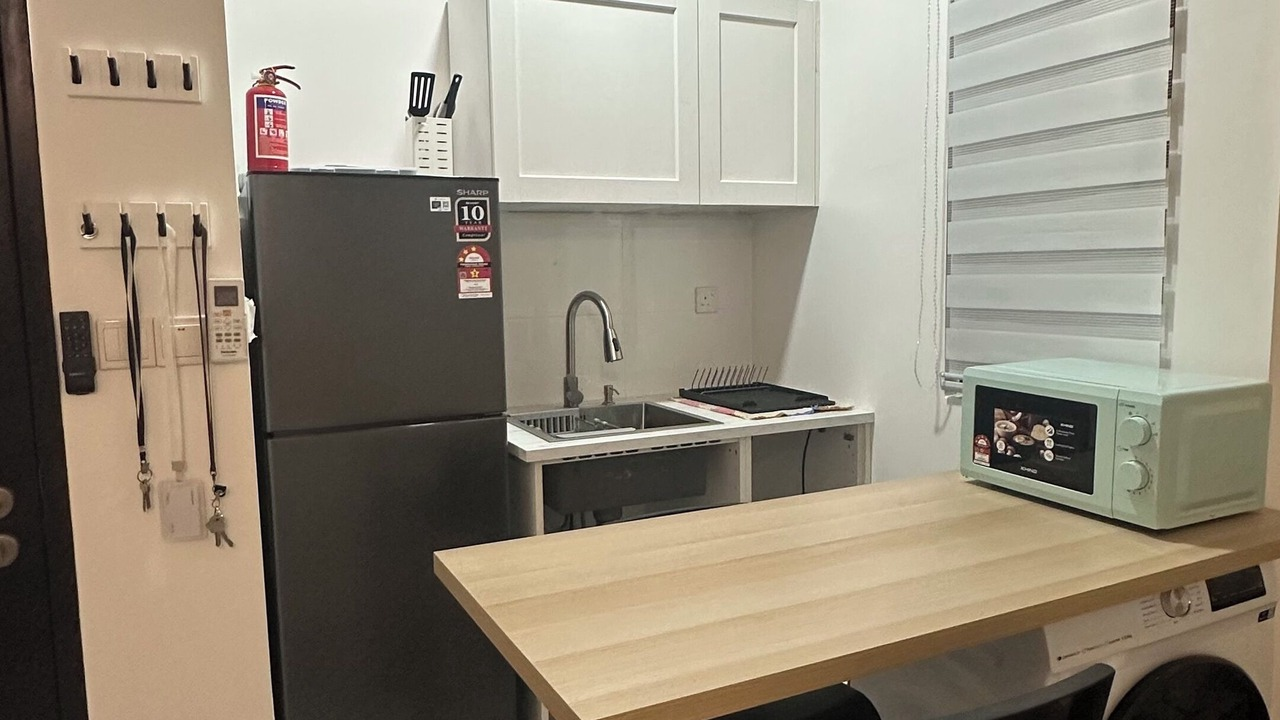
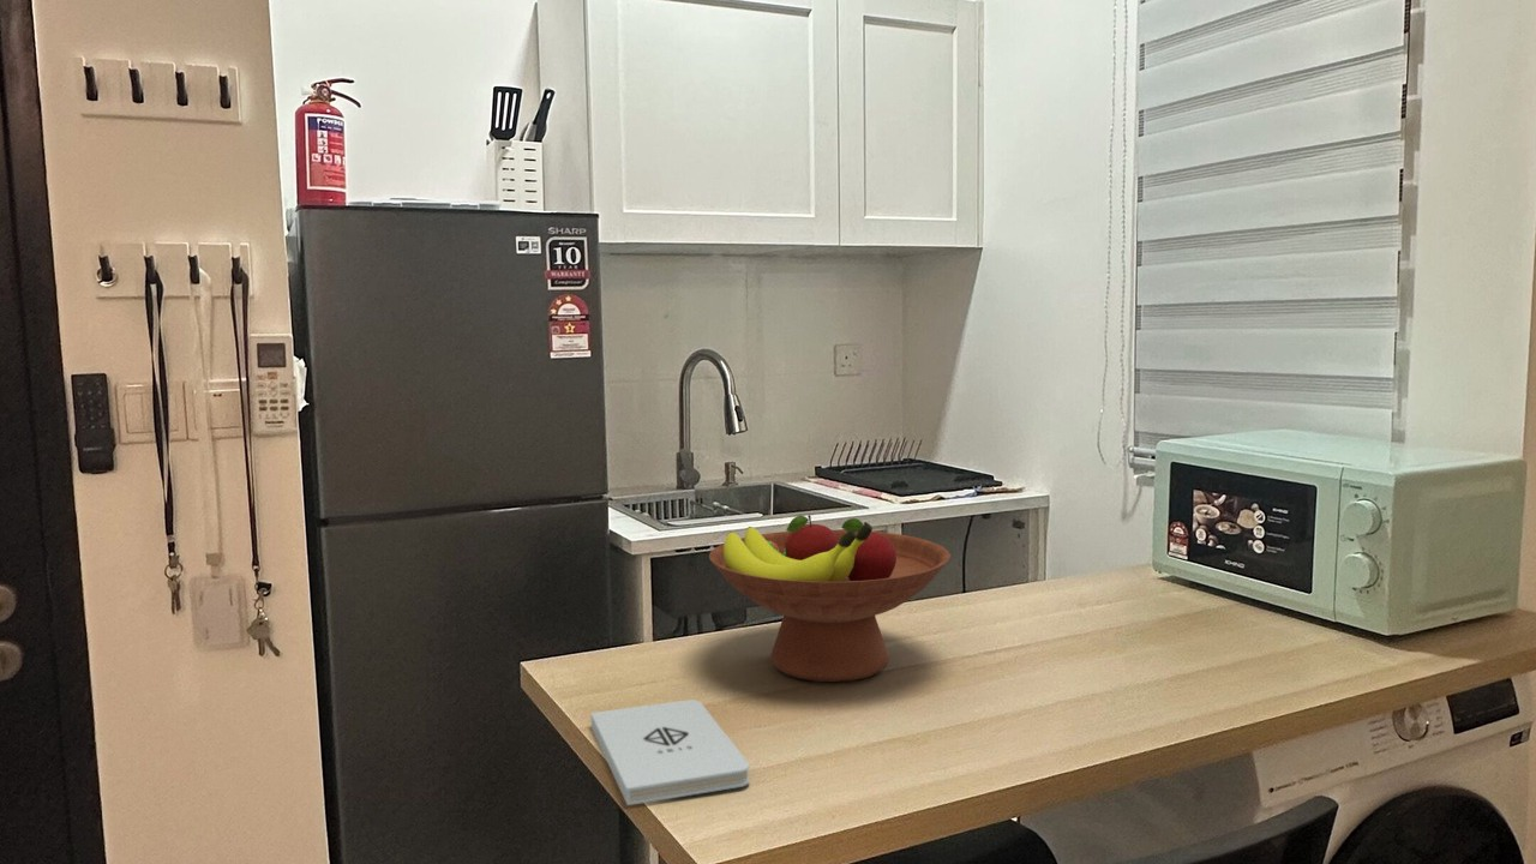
+ fruit bowl [708,514,952,683]
+ notepad [589,698,751,806]
